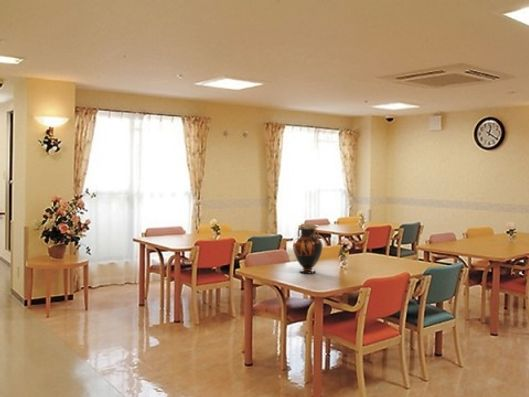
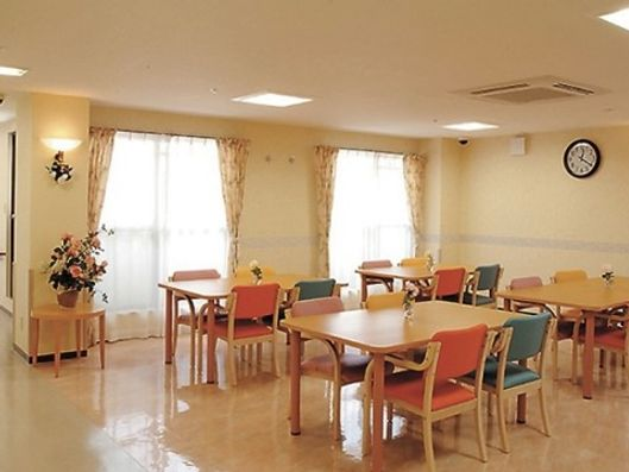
- vase [292,223,324,274]
